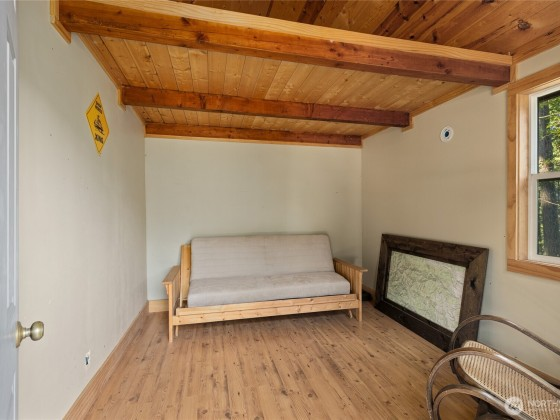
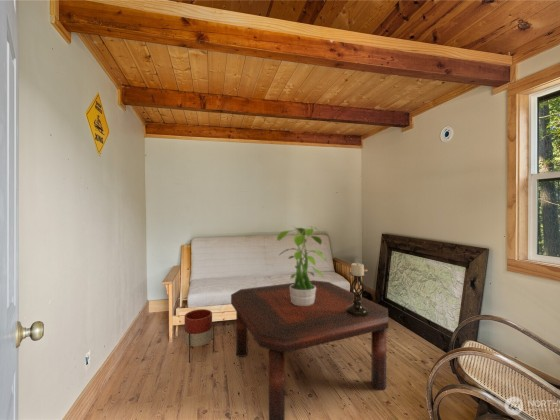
+ potted plant [276,224,329,306]
+ coffee table [230,279,389,420]
+ candle holder [346,261,369,316]
+ planter [183,308,215,364]
